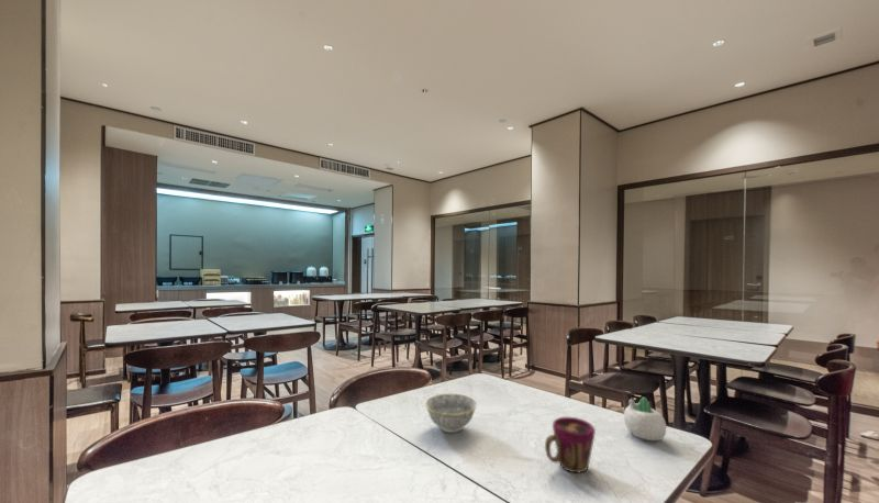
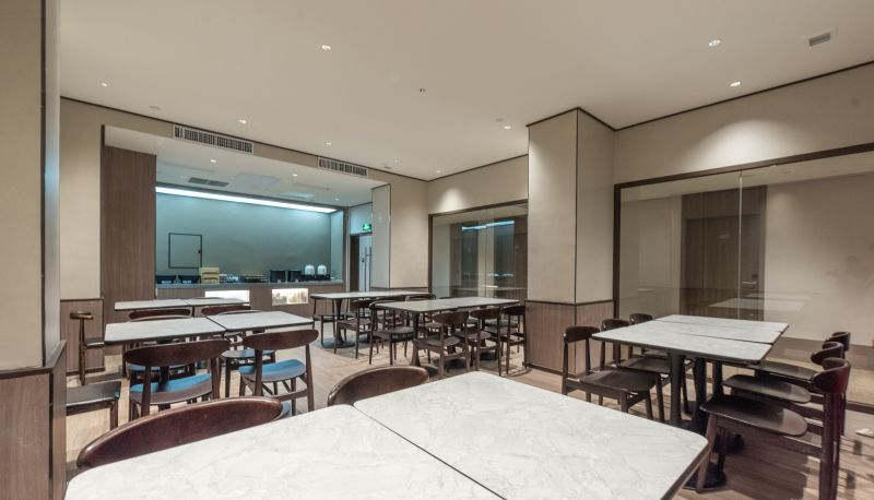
- bowl [424,392,478,434]
- succulent planter [623,395,668,441]
- cup [544,416,597,473]
